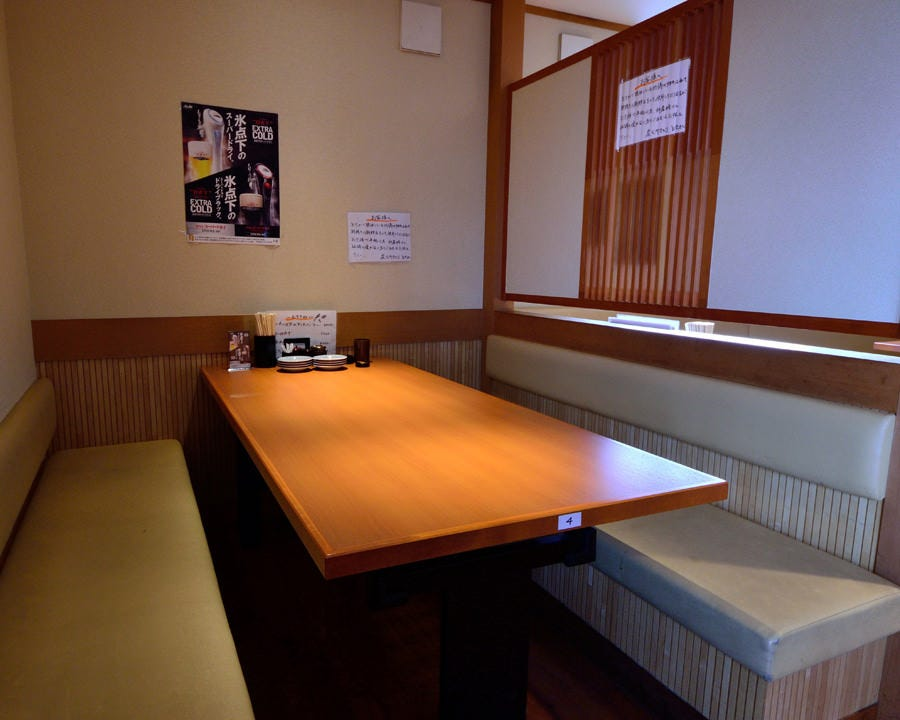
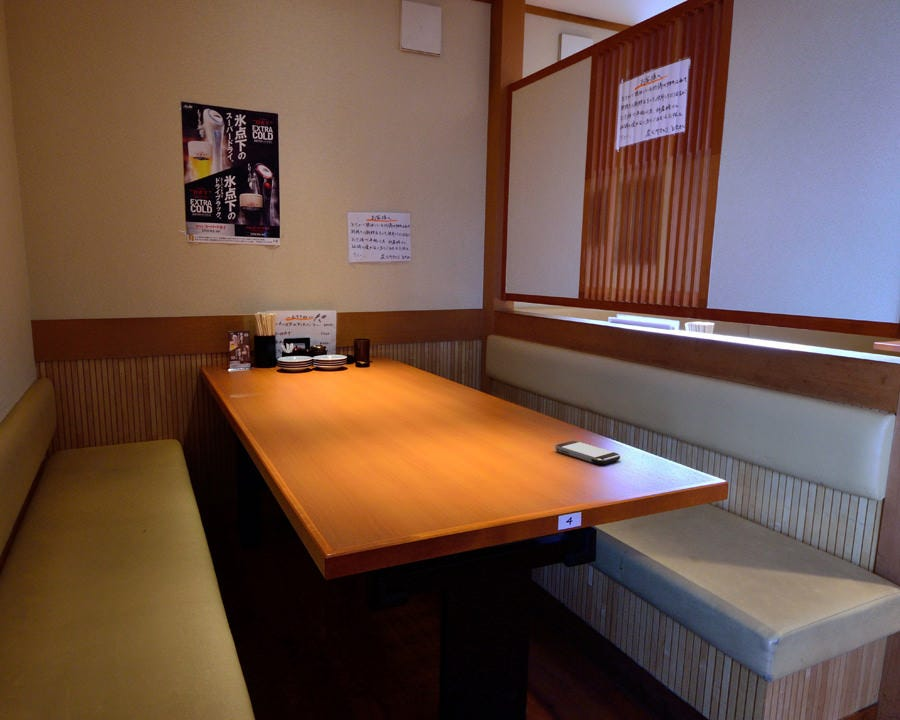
+ smartphone [554,440,621,466]
